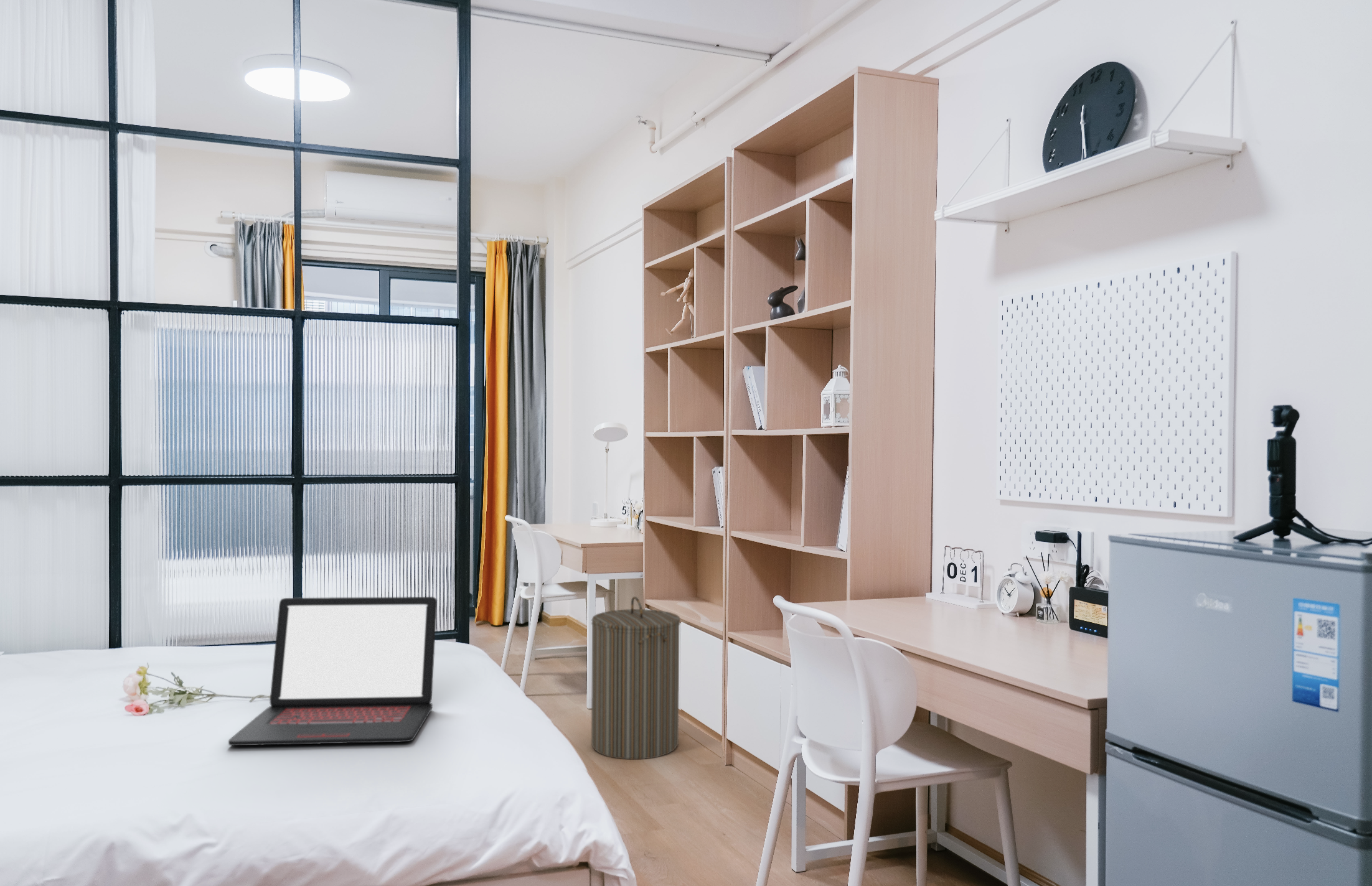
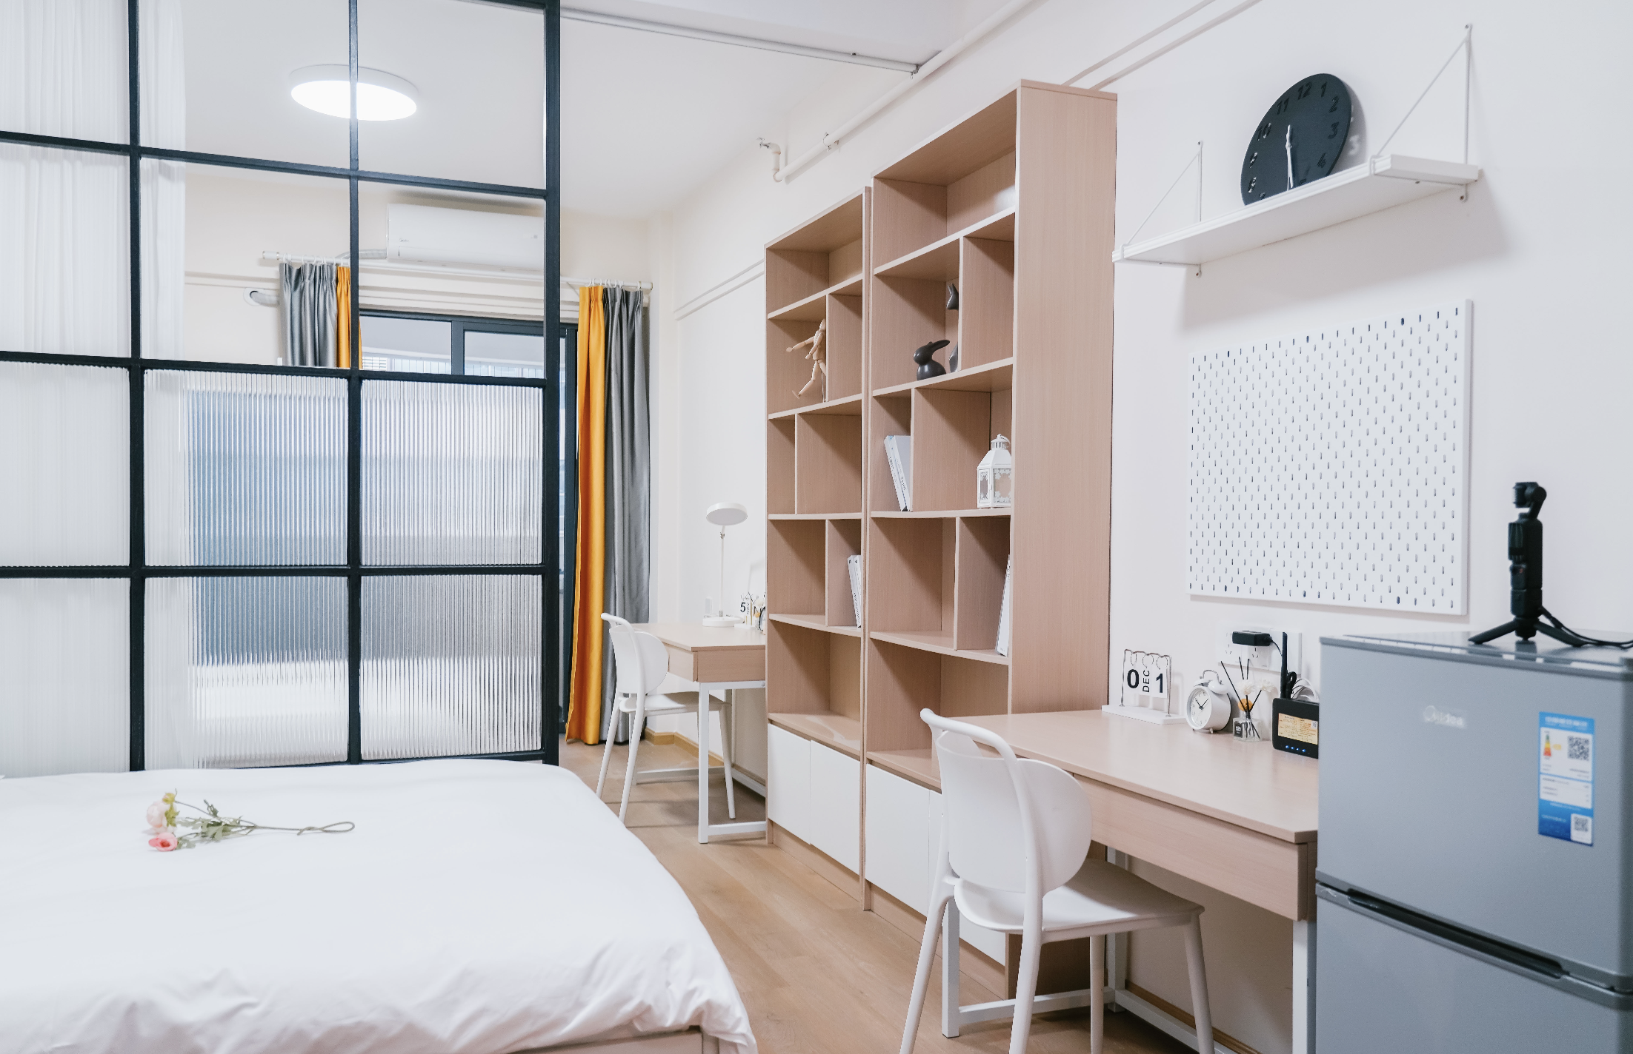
- laundry hamper [591,596,681,760]
- laptop [228,596,438,746]
